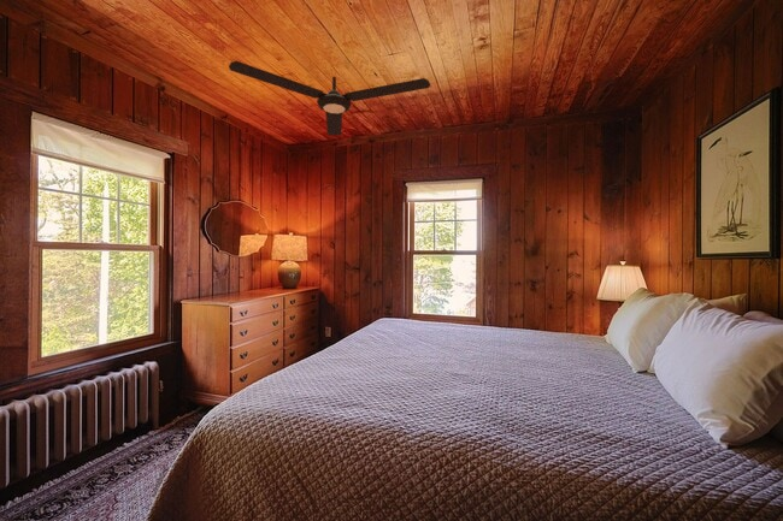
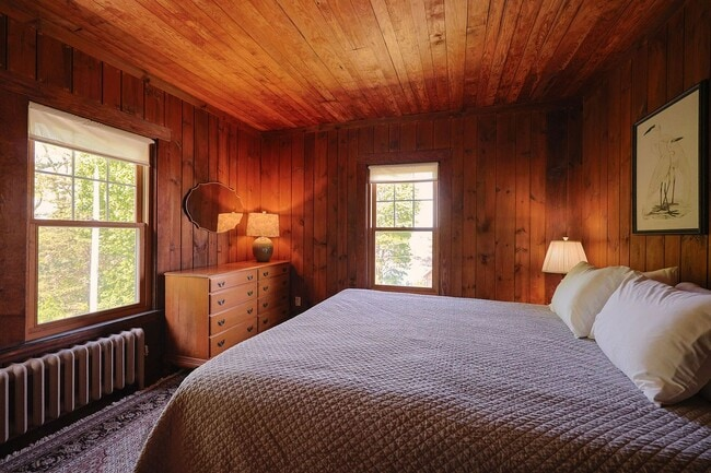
- ceiling fan [228,60,431,137]
